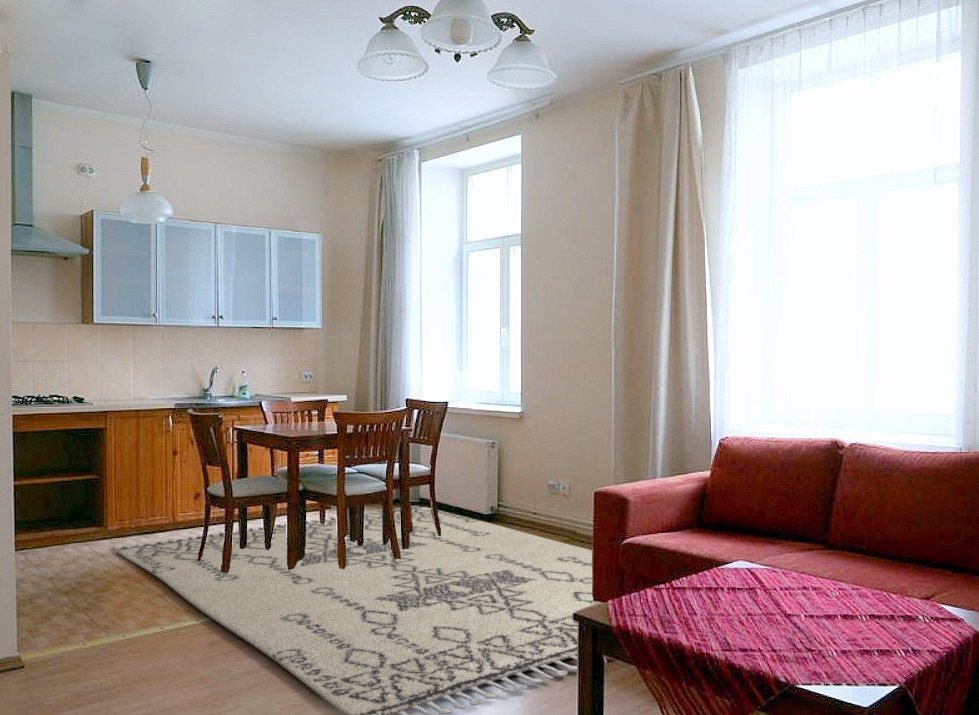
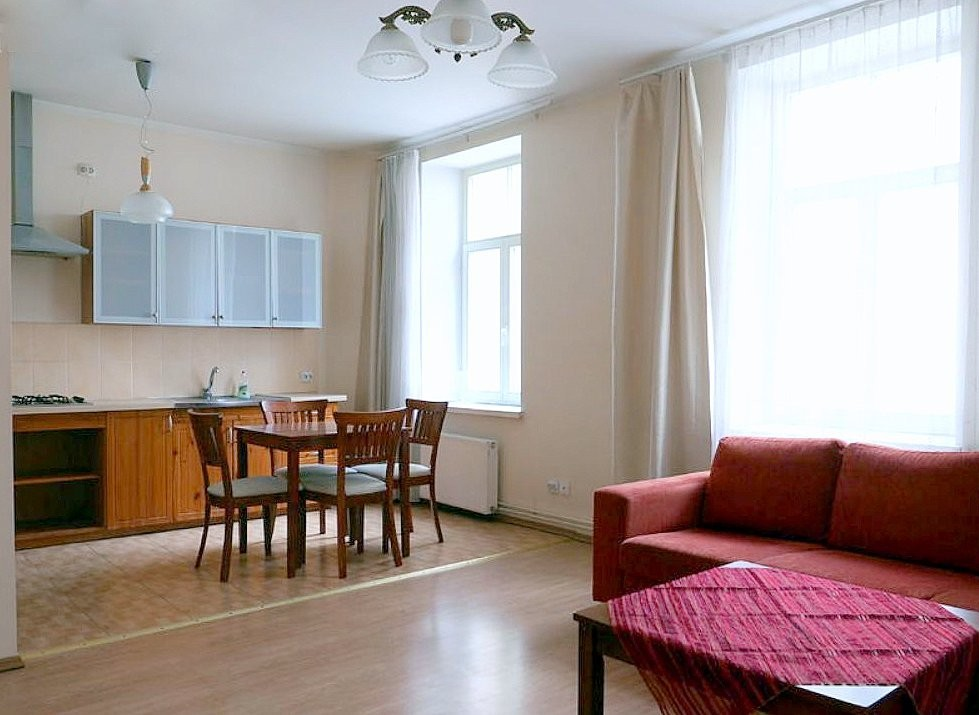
- rug [111,505,608,715]
